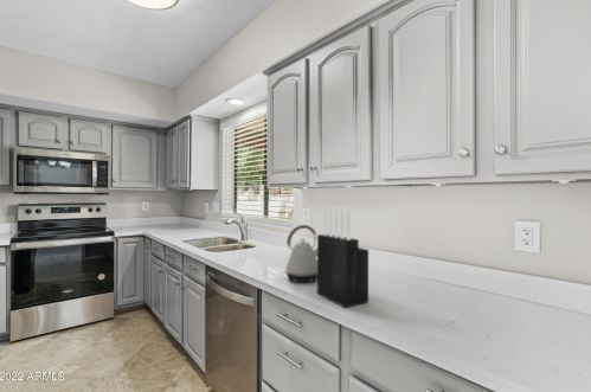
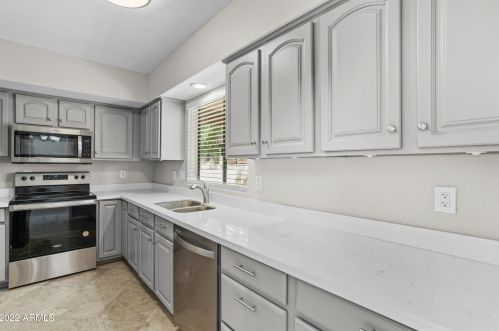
- kettle [283,224,317,283]
- knife block [316,204,370,309]
